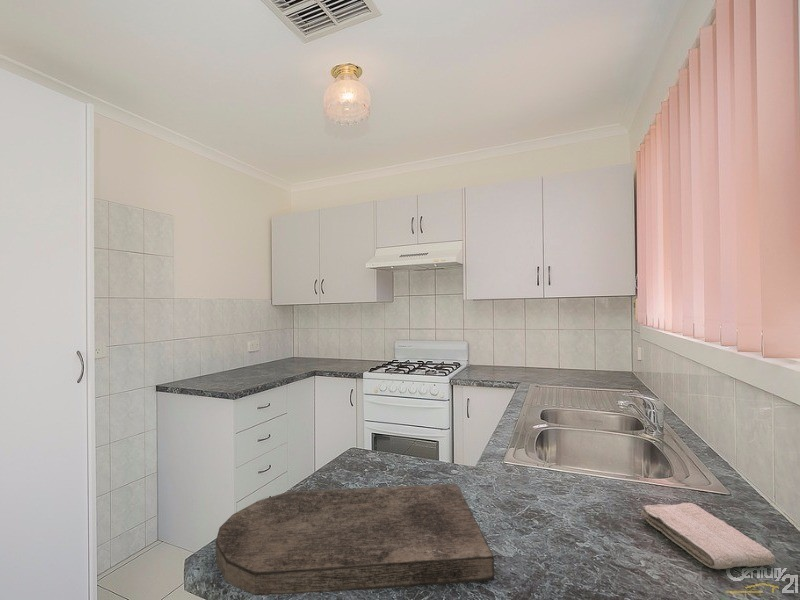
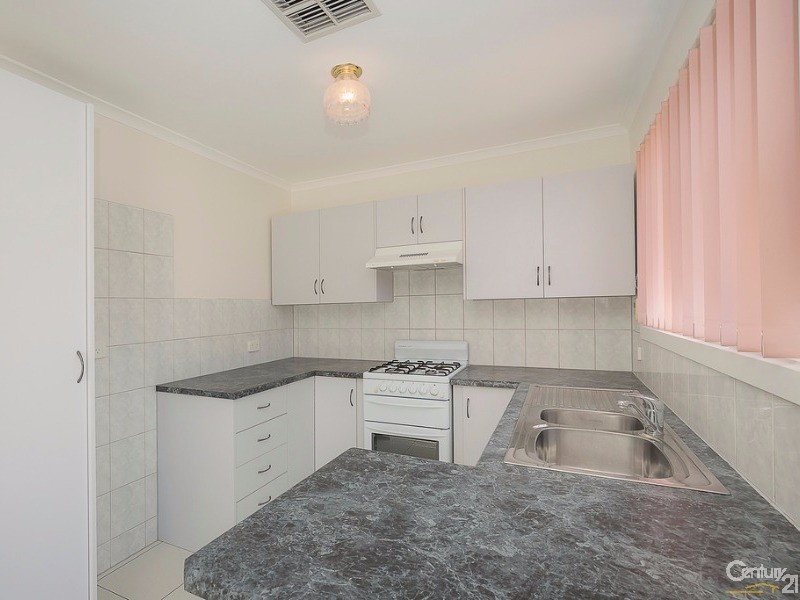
- washcloth [640,502,777,570]
- cutting board [215,483,495,597]
